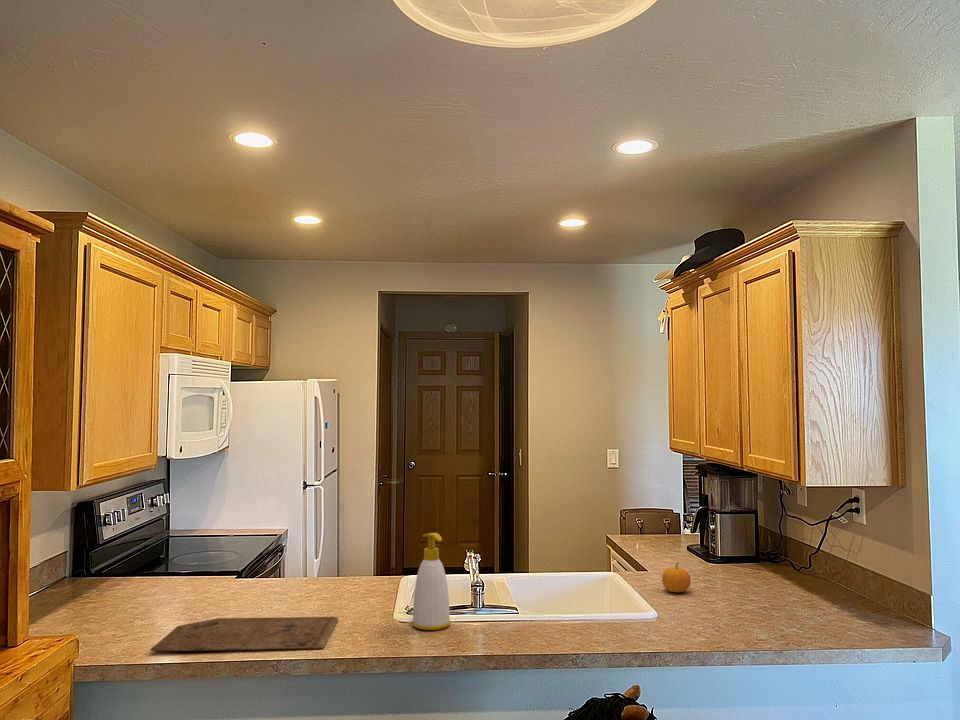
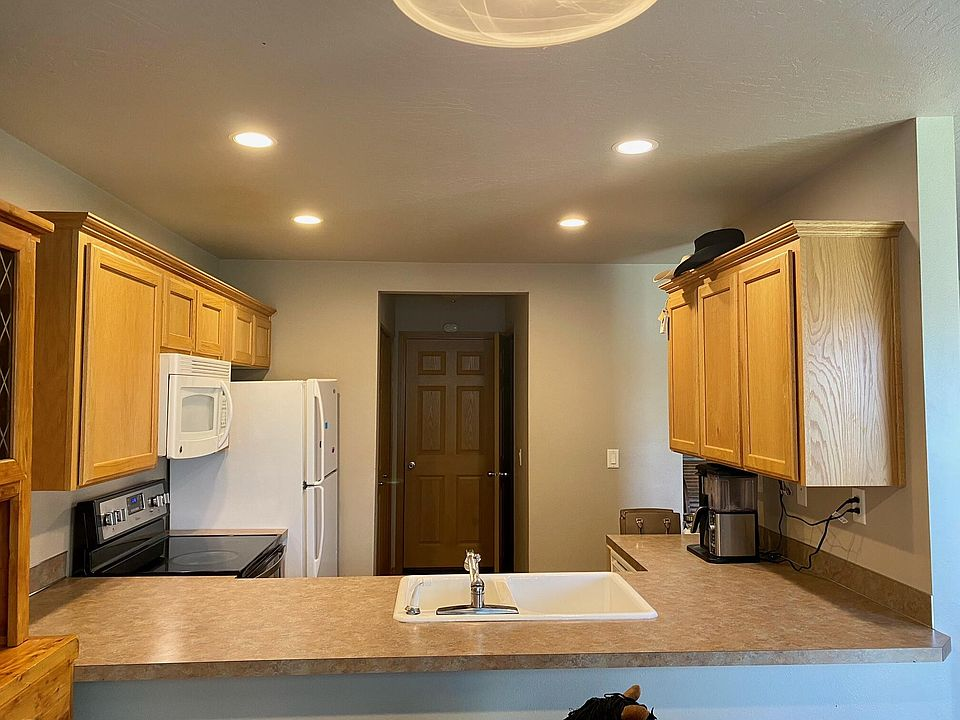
- soap bottle [411,532,452,631]
- fruit [661,562,691,593]
- cutting board [150,616,339,652]
